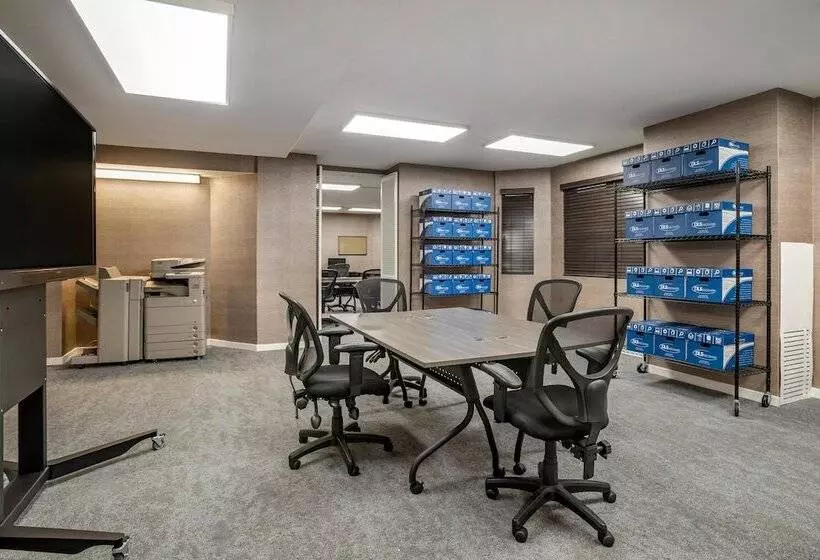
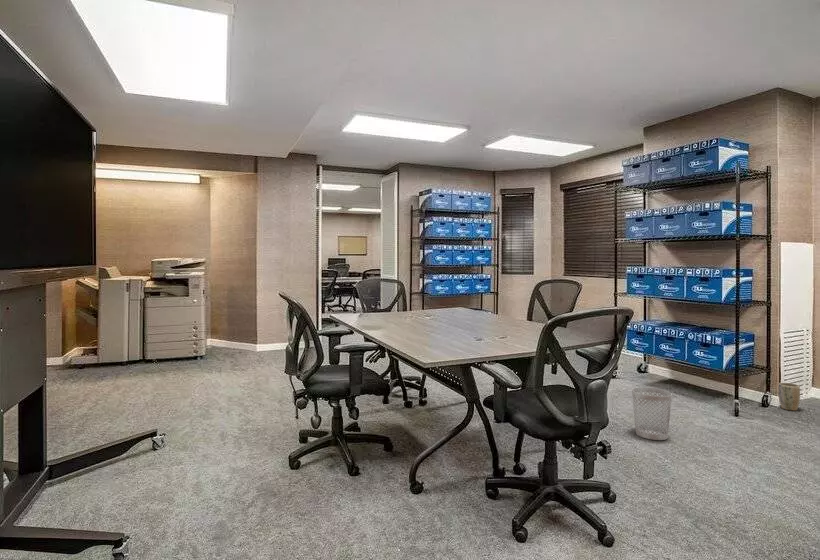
+ plant pot [777,382,801,412]
+ wastebasket [631,386,673,441]
